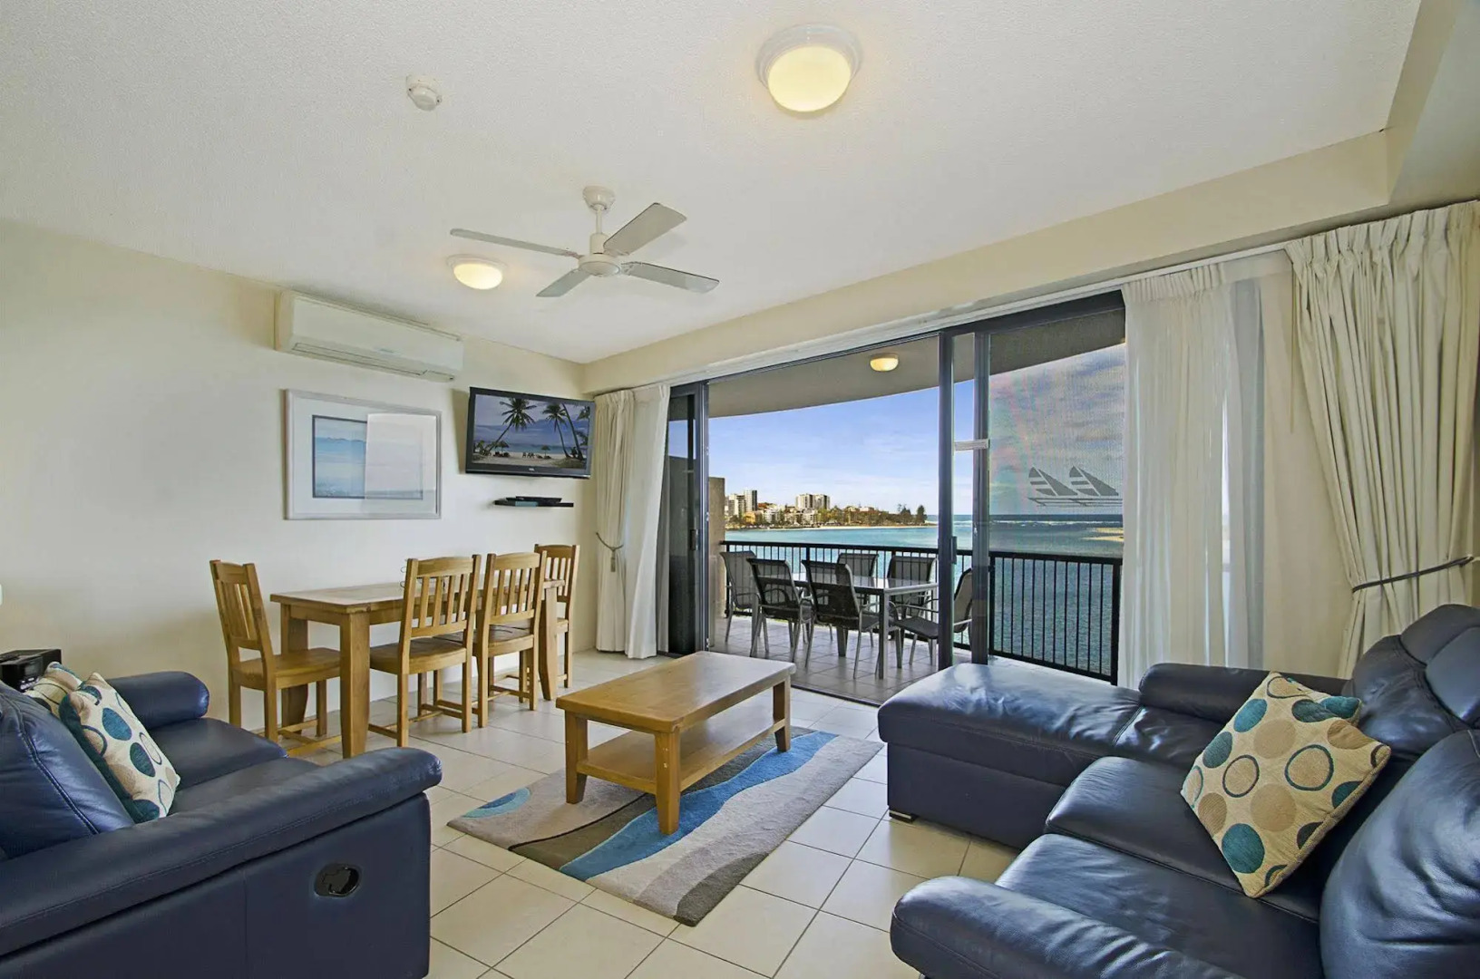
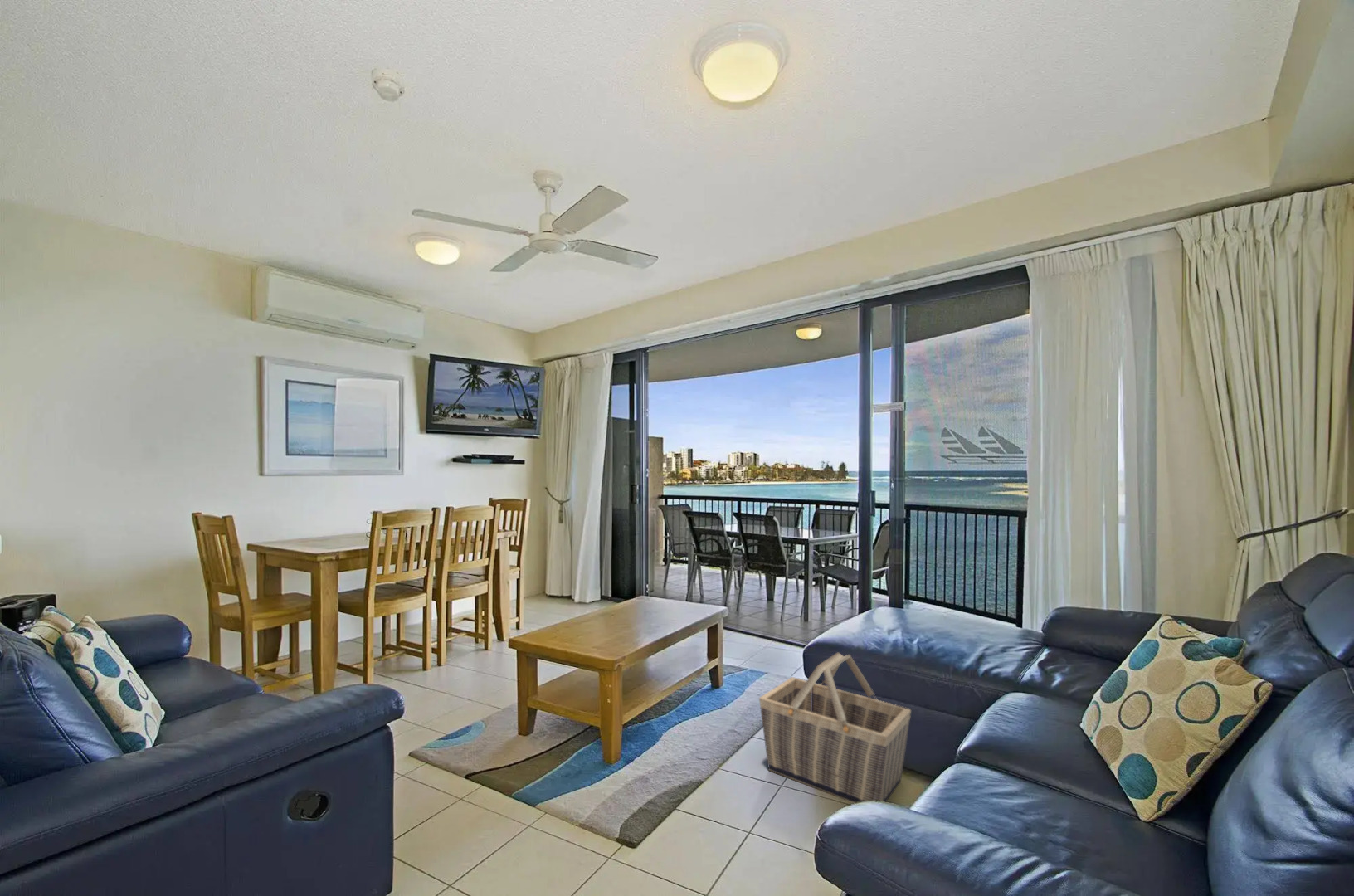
+ basket [758,651,912,804]
